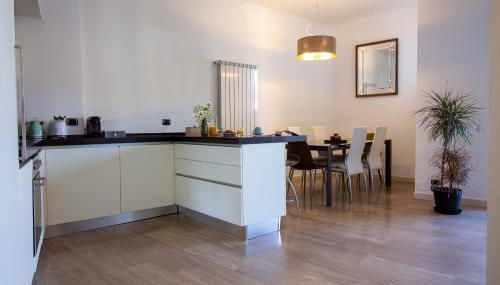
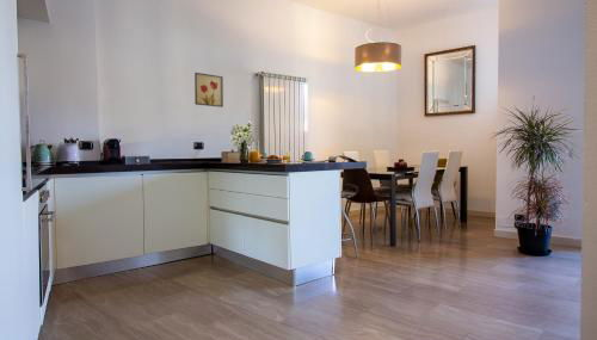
+ wall art [193,72,224,109]
